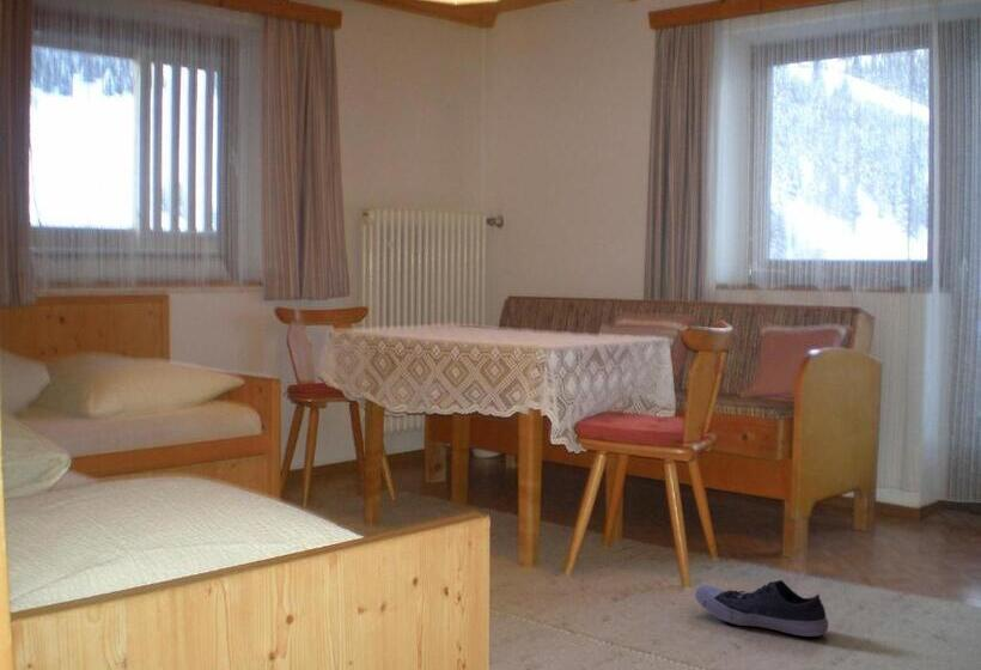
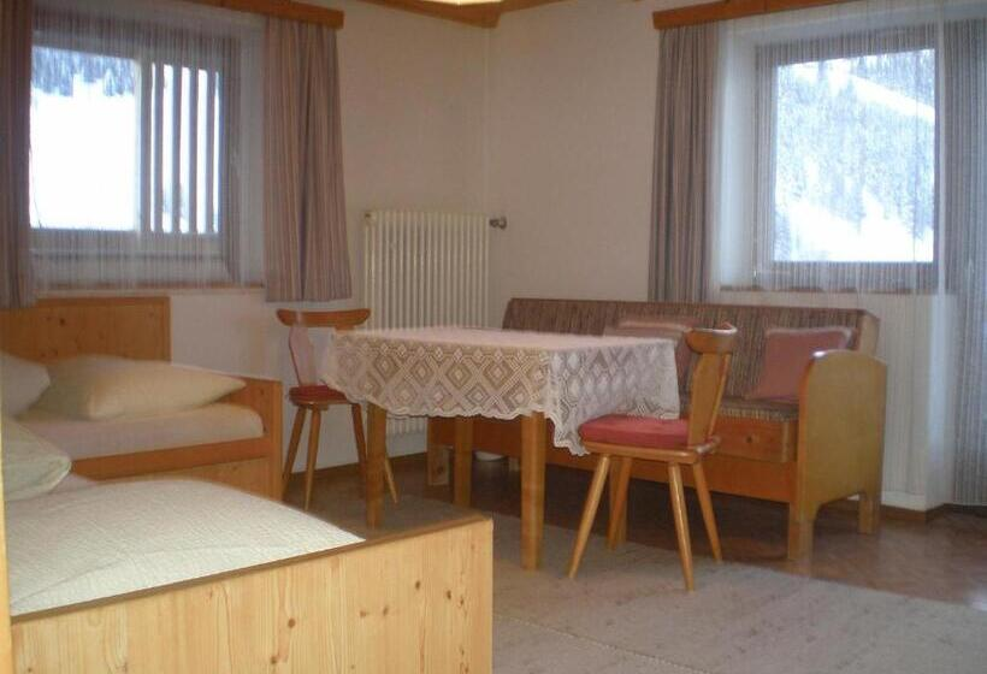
- shoe [694,579,829,638]
